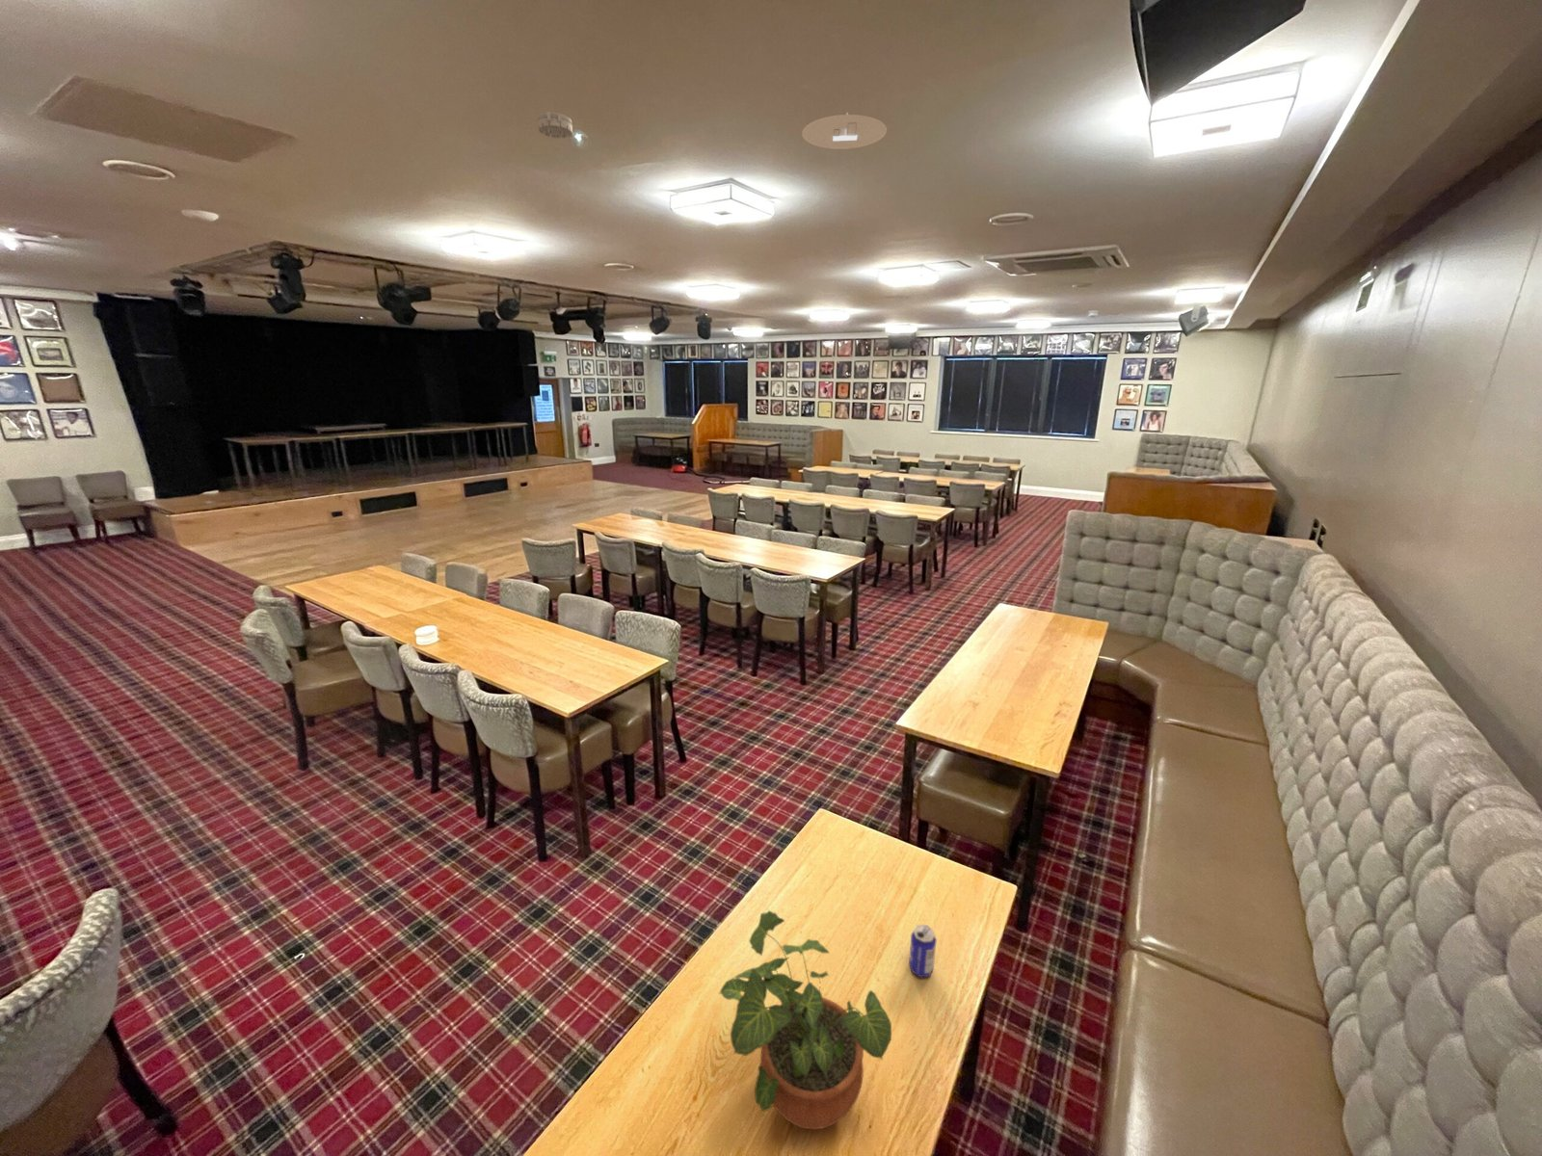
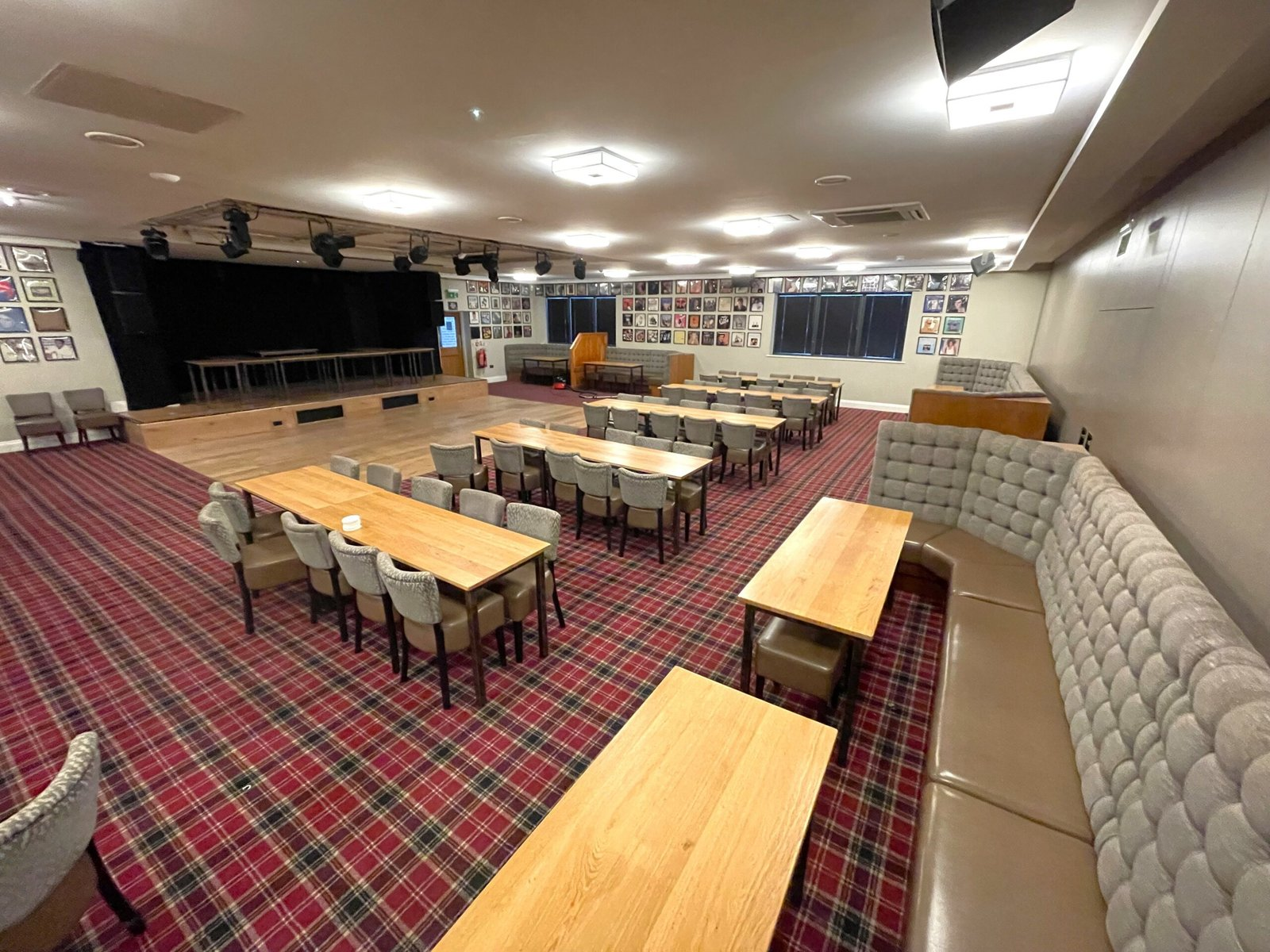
- potted plant [719,909,892,1130]
- beer can [908,924,937,979]
- architectural model [801,112,888,151]
- smoke detector [535,110,573,140]
